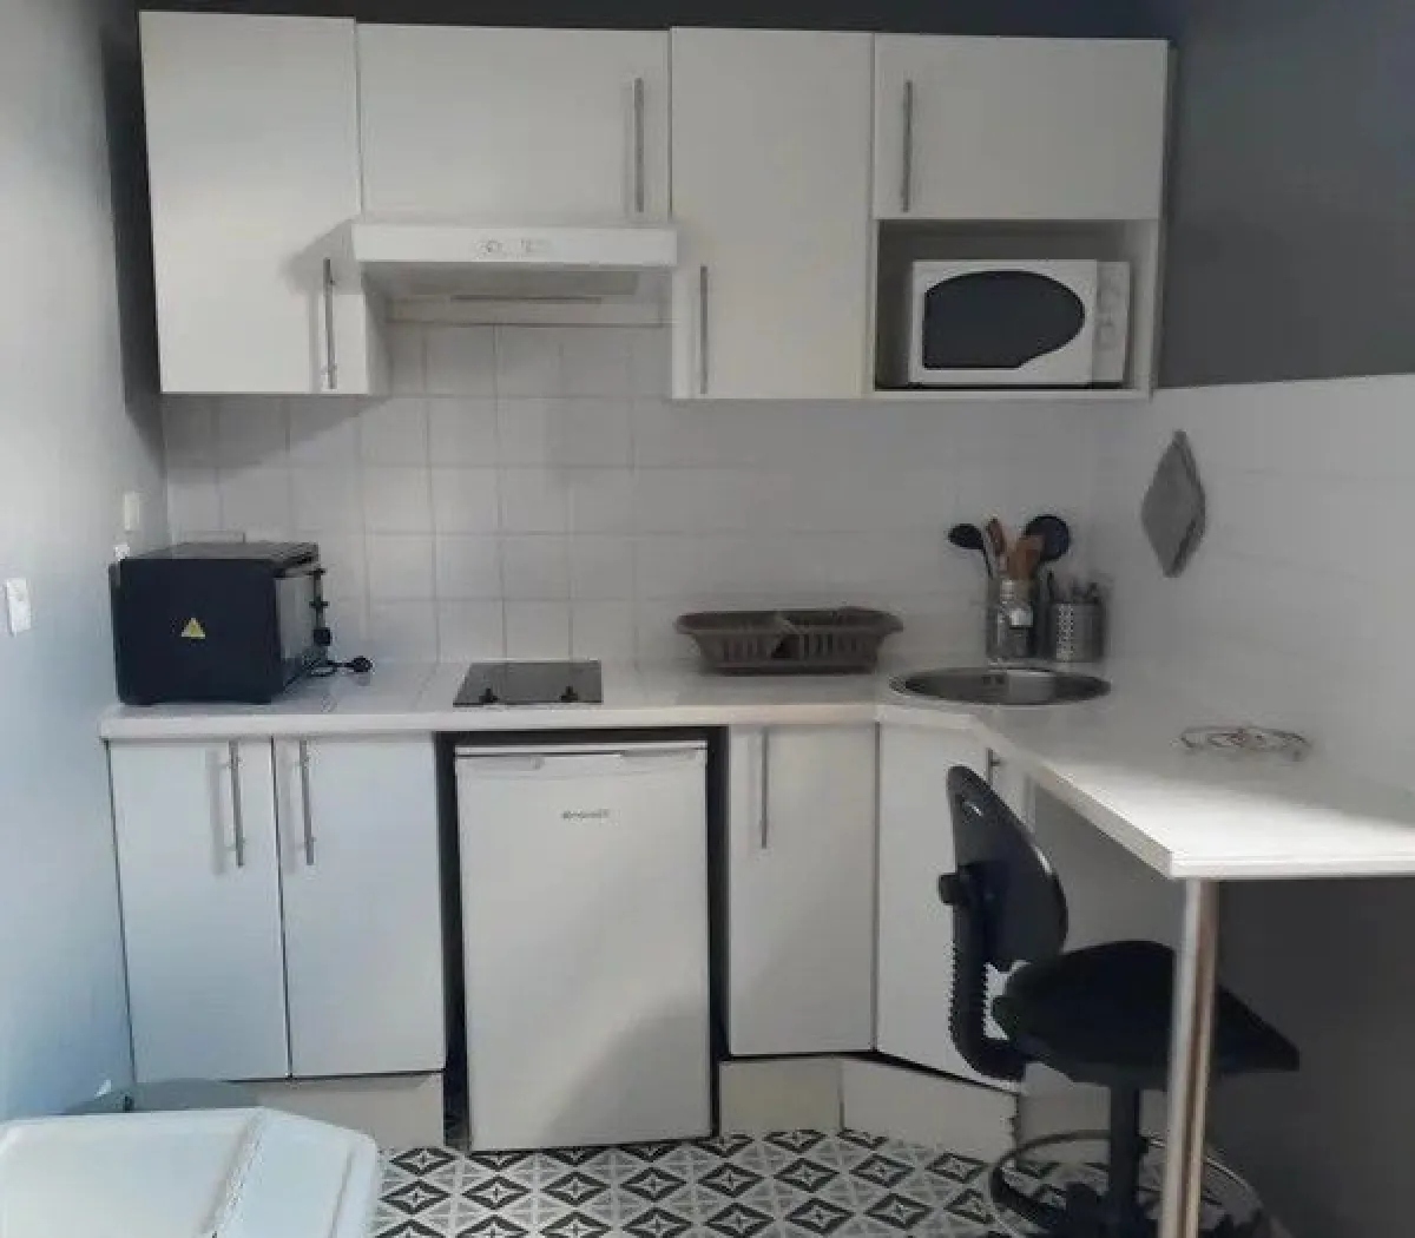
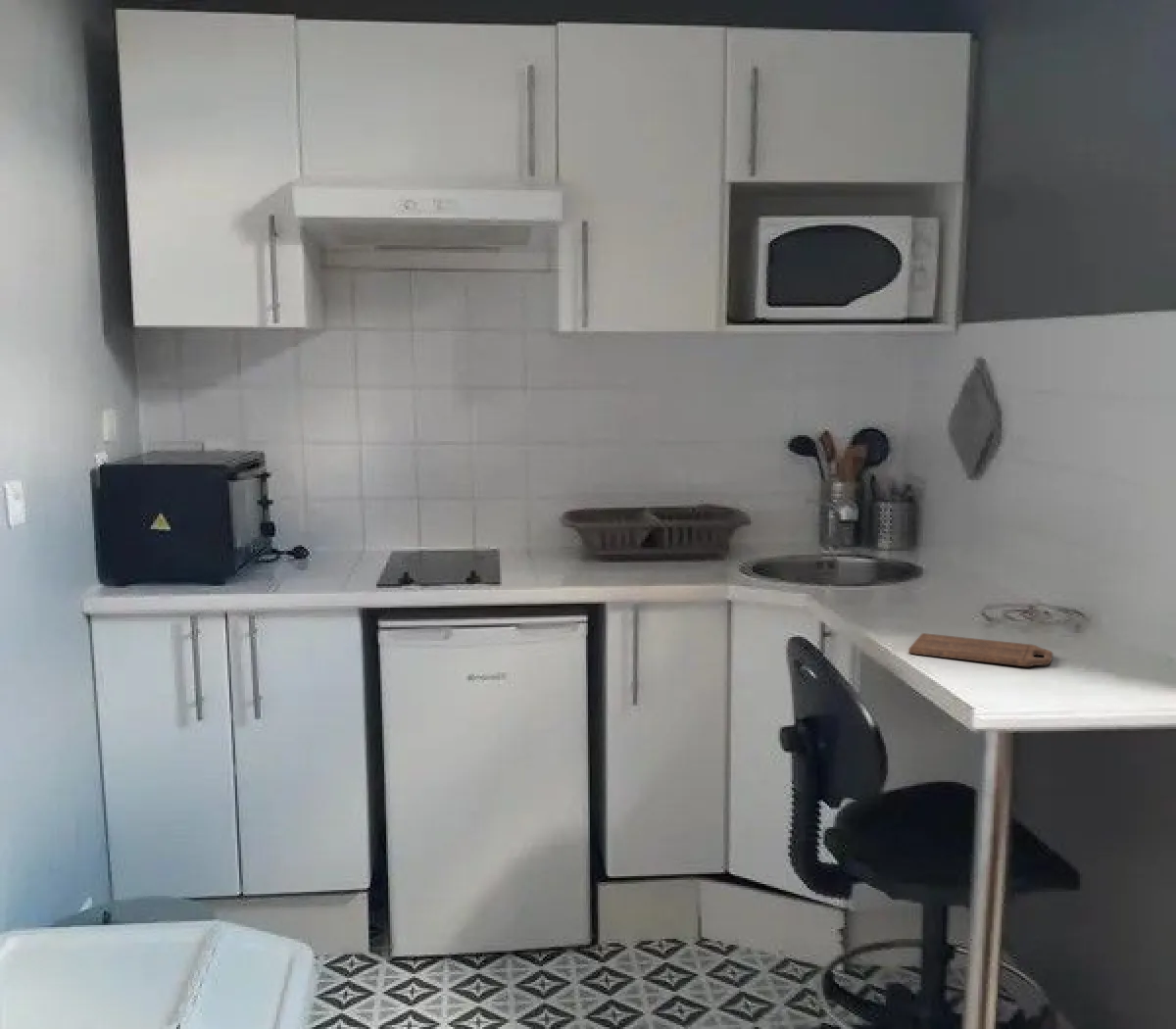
+ cutting board [907,632,1054,667]
